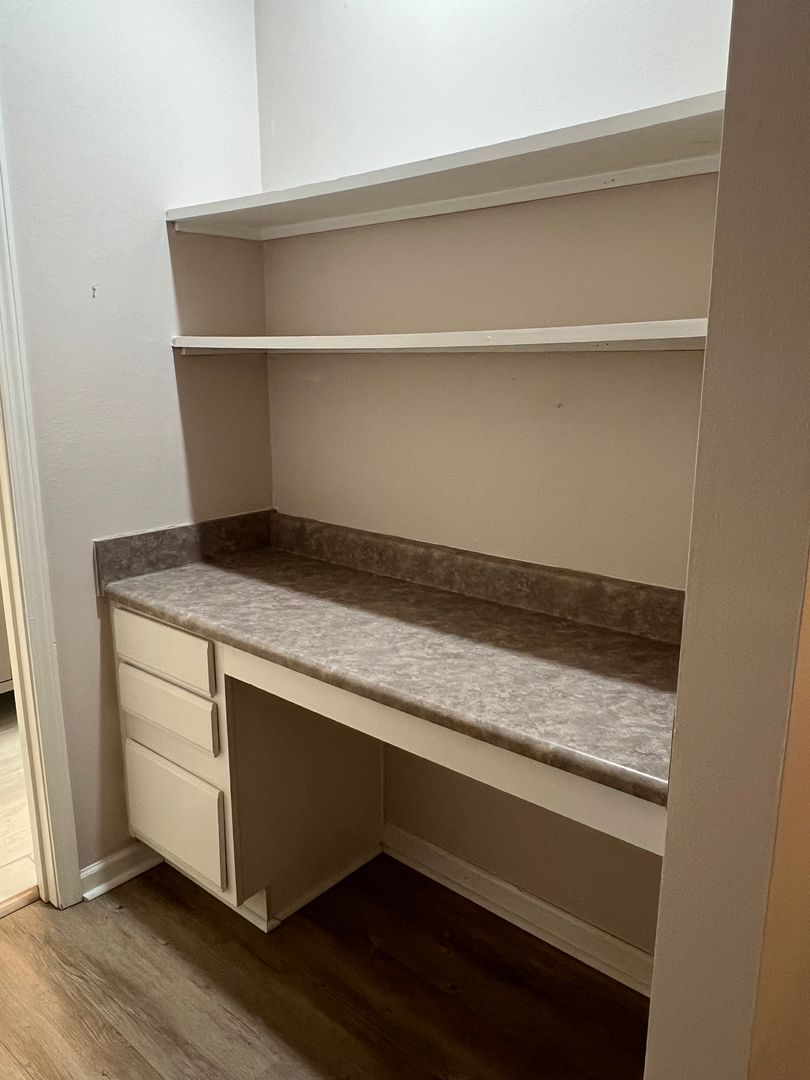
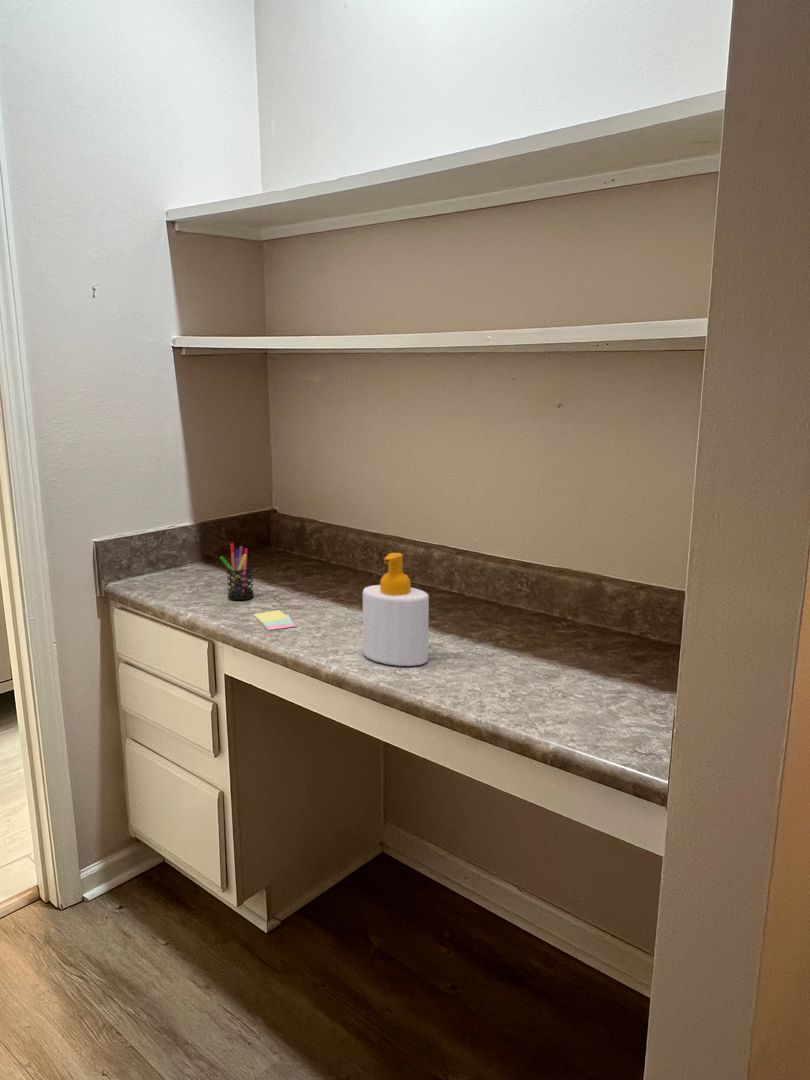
+ pen holder [219,542,255,601]
+ soap bottle [362,552,430,667]
+ sticky notes [252,609,297,631]
